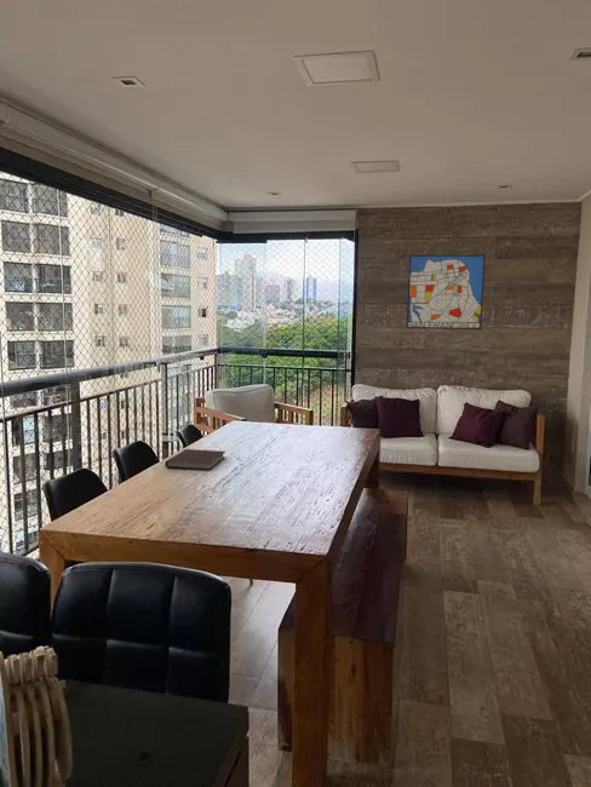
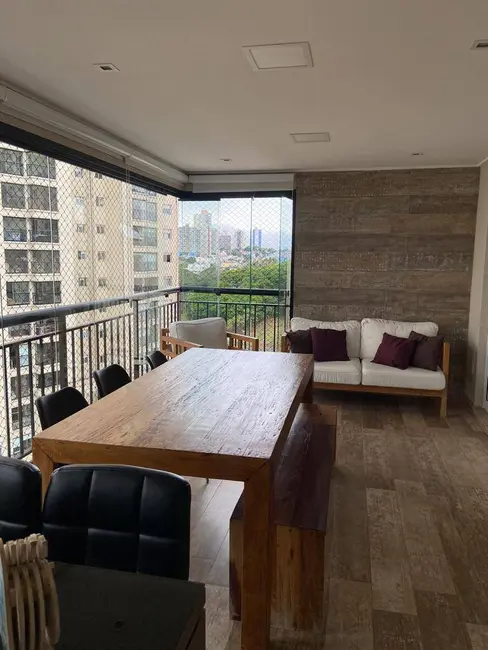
- wall art [406,254,486,331]
- notebook [163,448,226,471]
